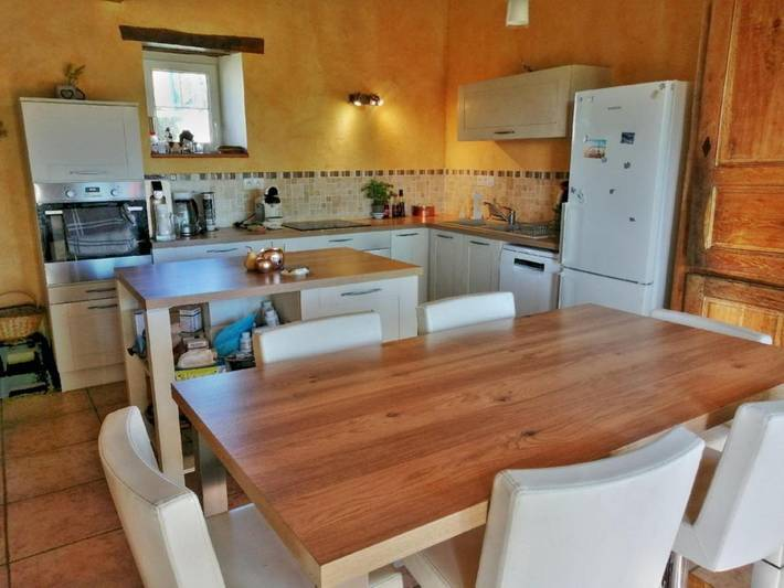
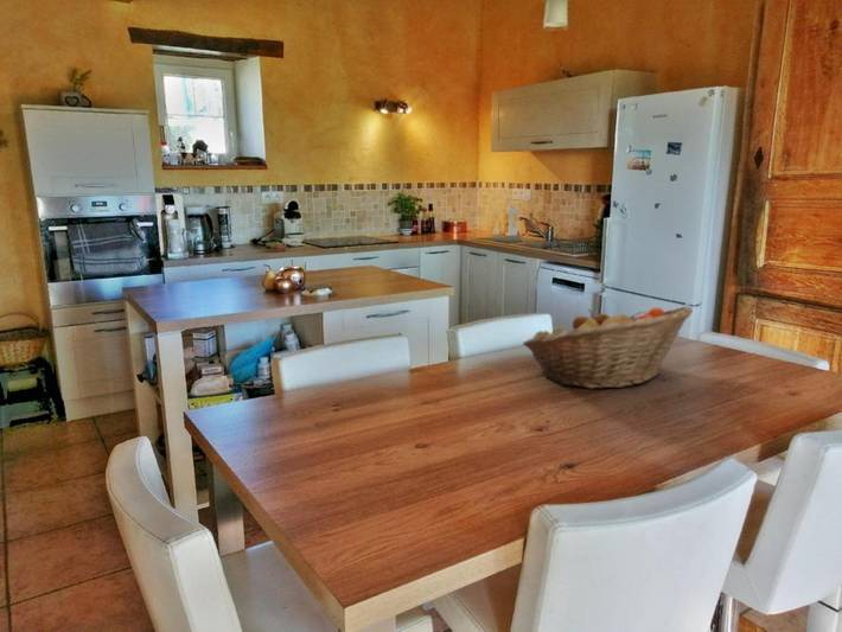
+ fruit basket [522,305,694,390]
